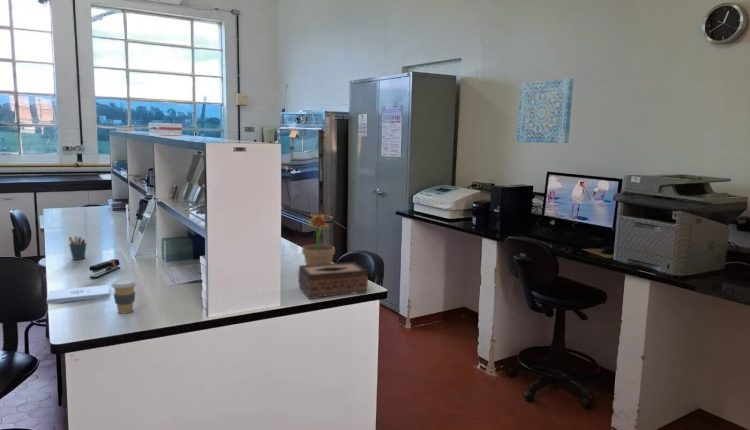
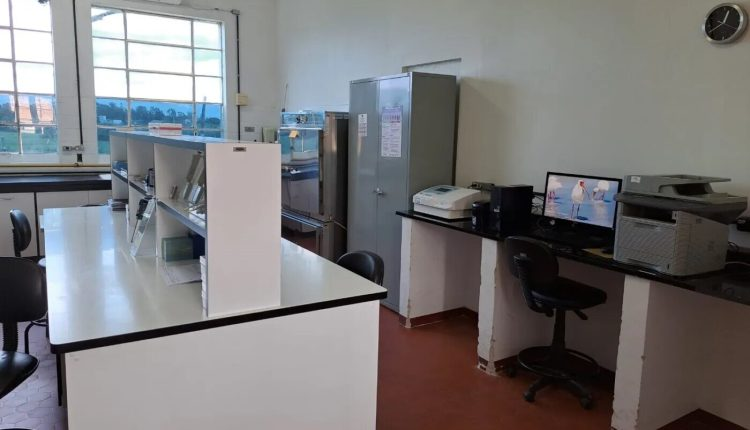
- coffee cup [111,278,138,314]
- tissue box [297,261,369,300]
- potted plant [300,208,336,265]
- pen holder [68,235,88,261]
- wall art [516,77,574,144]
- stapler [89,258,121,279]
- notepad [46,284,110,305]
